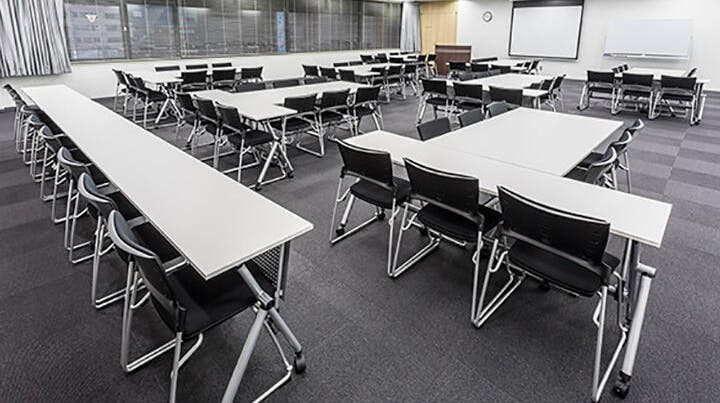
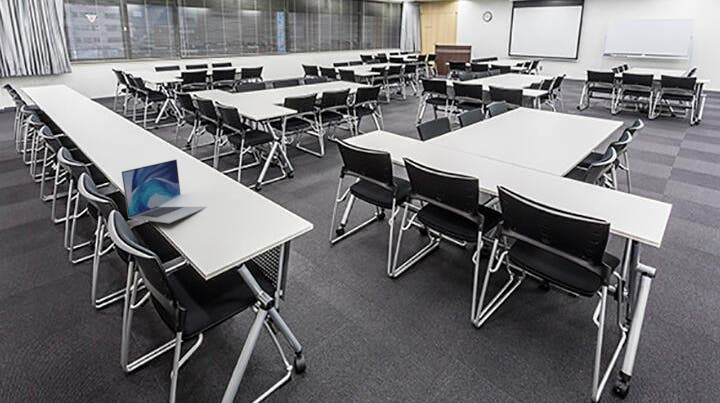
+ laptop [121,158,207,224]
